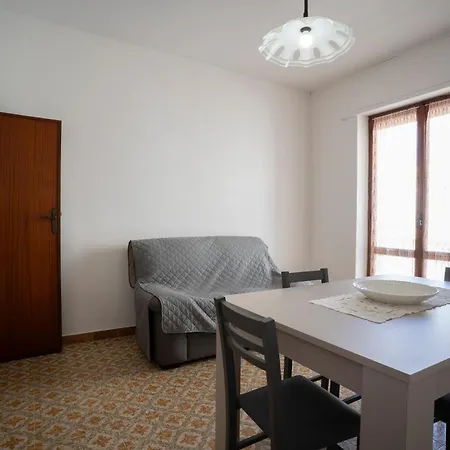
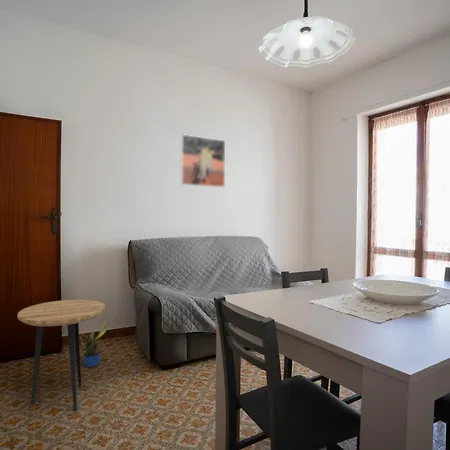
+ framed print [180,133,226,188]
+ potted plant [80,320,109,368]
+ side table [16,299,106,412]
